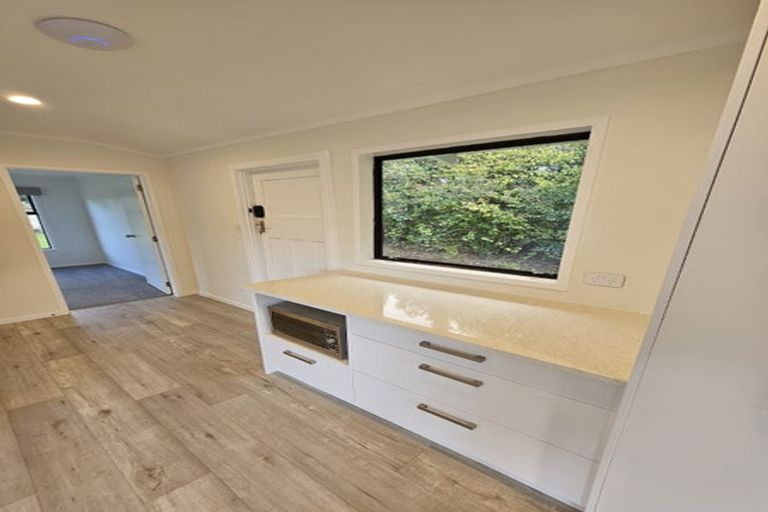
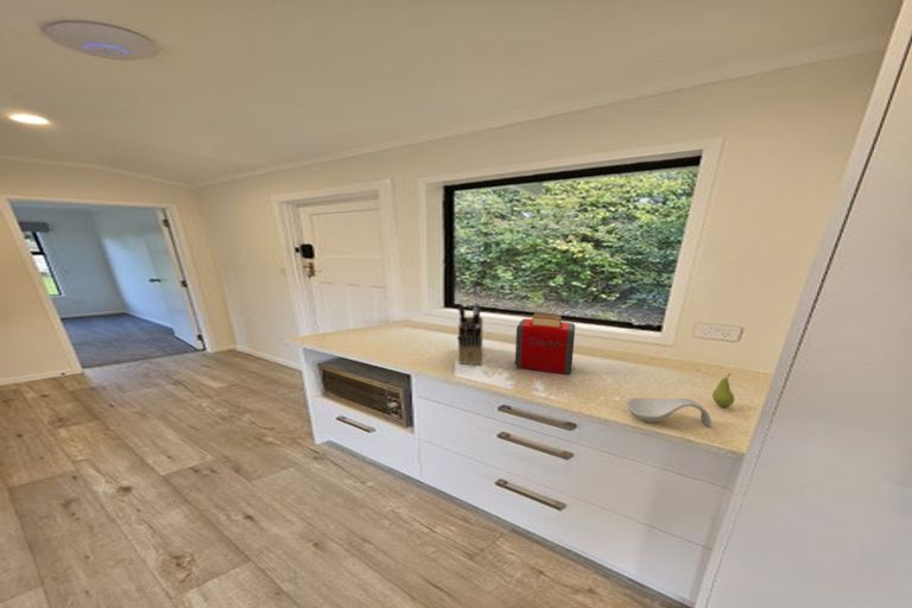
+ knife block [456,302,483,366]
+ spoon rest [626,397,712,428]
+ toaster [514,312,576,375]
+ fruit [711,373,735,408]
